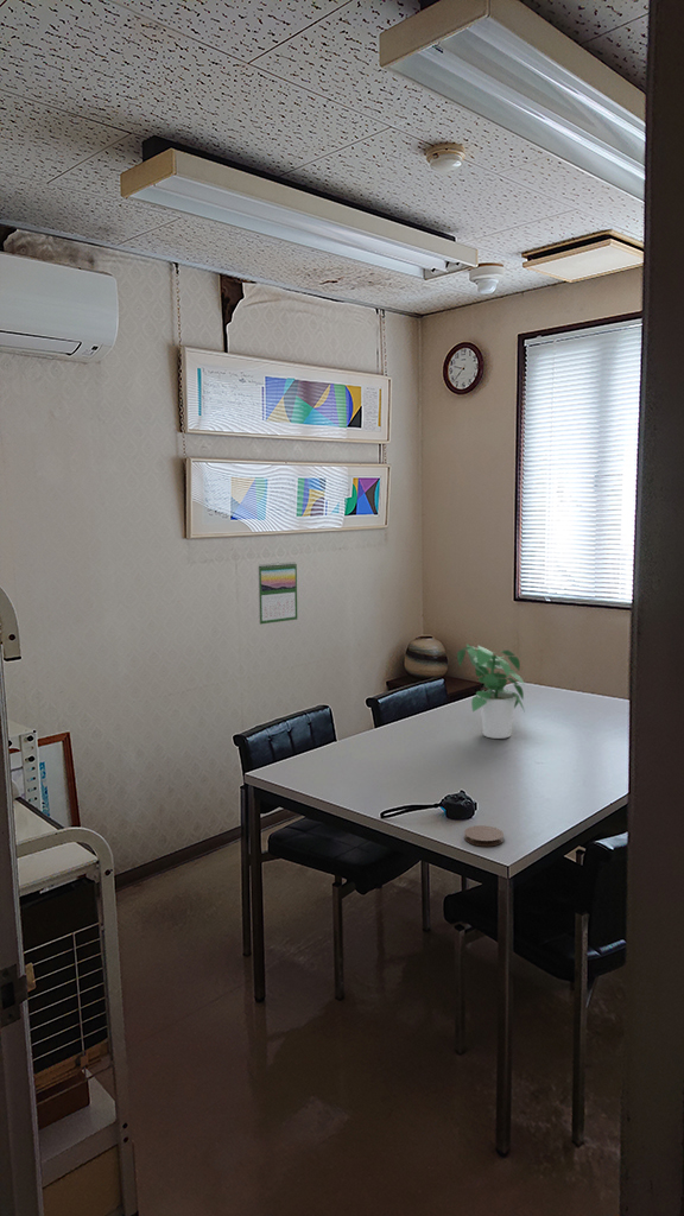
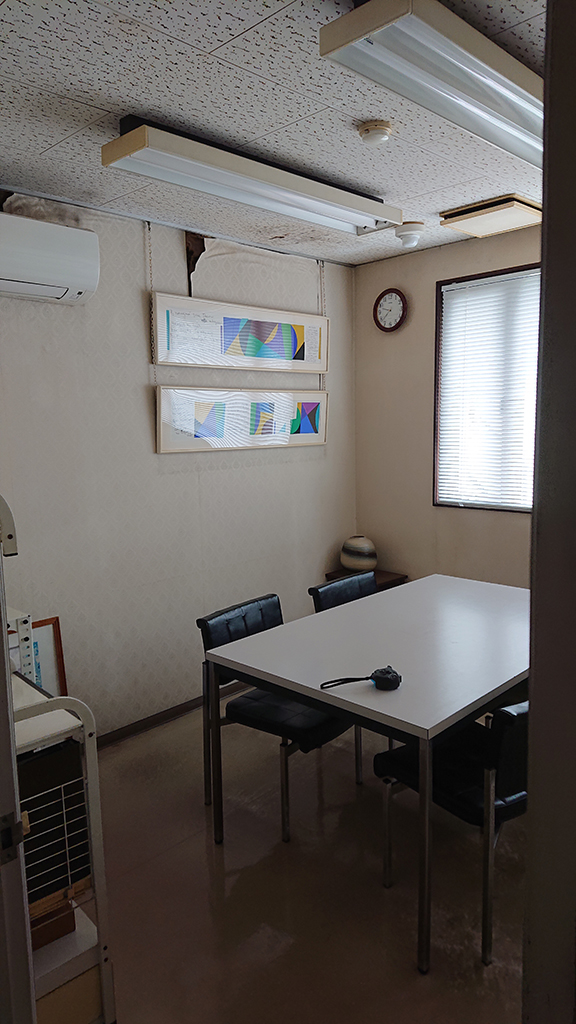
- calendar [258,560,298,625]
- potted plant [456,642,526,740]
- coaster [463,824,505,847]
